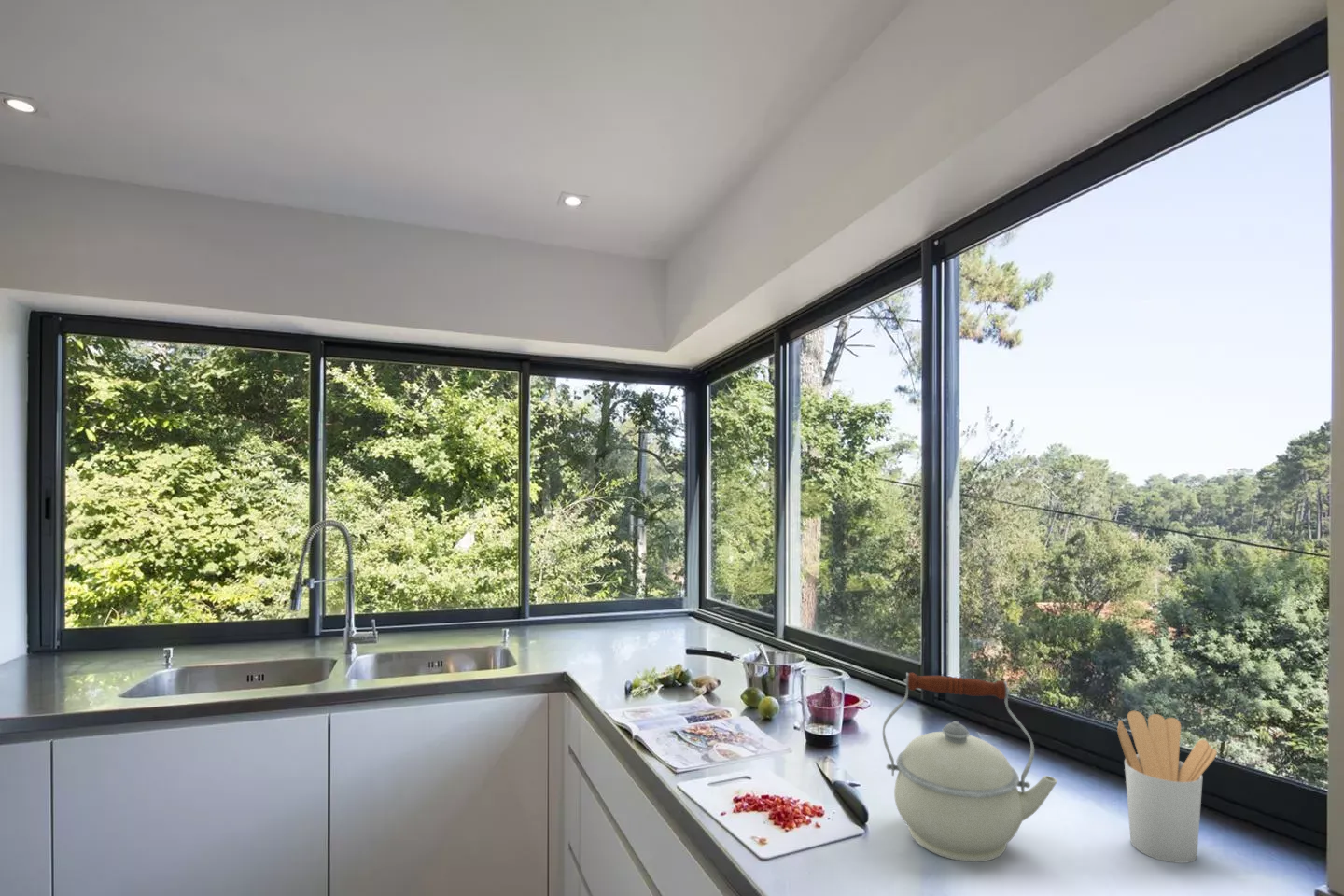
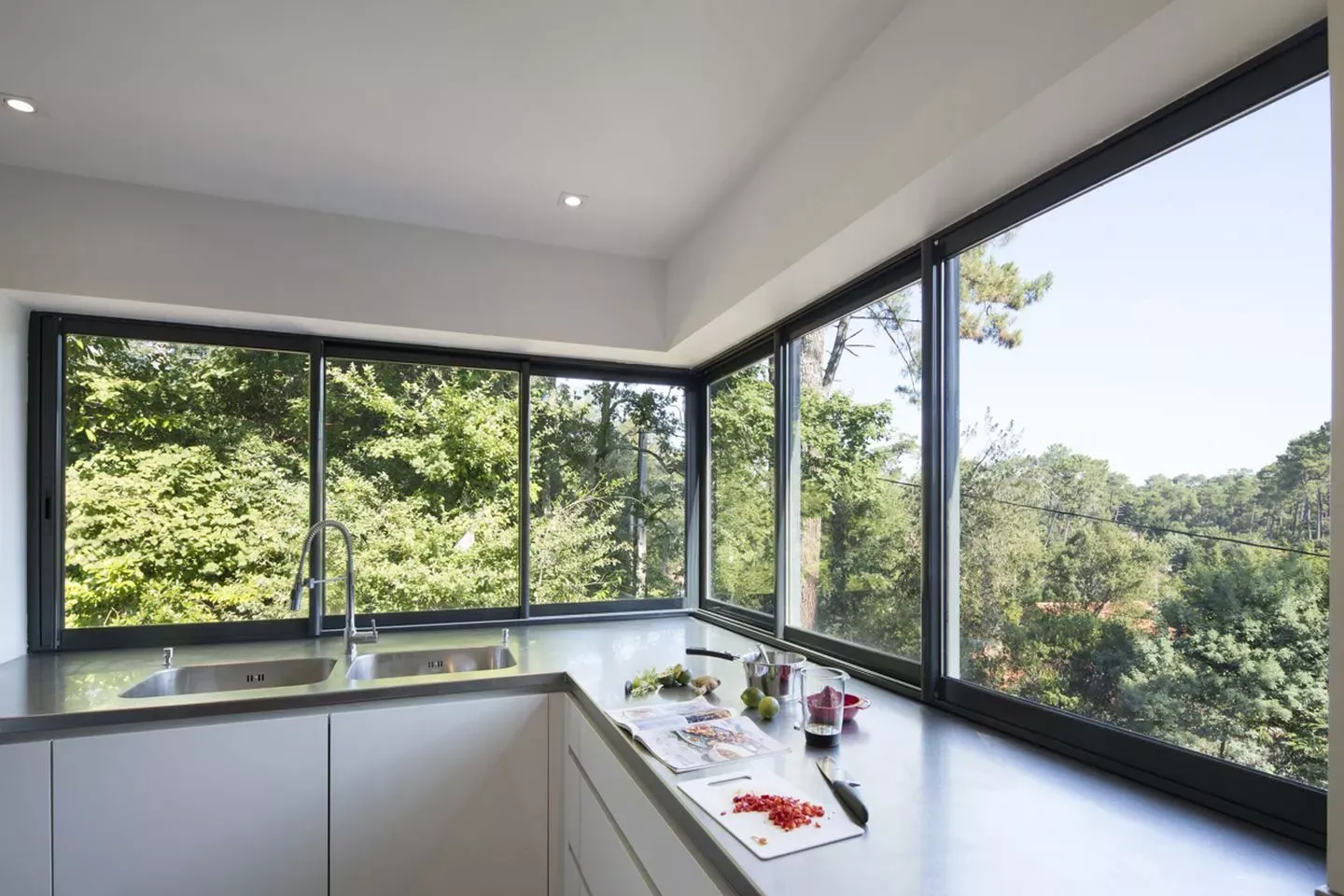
- utensil holder [1116,710,1218,864]
- kettle [882,672,1058,862]
